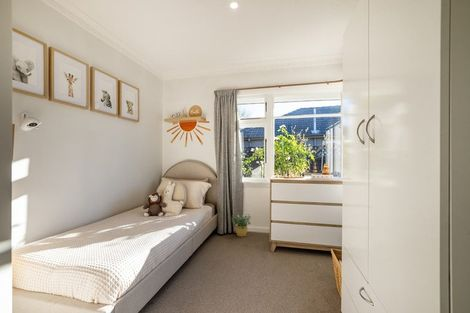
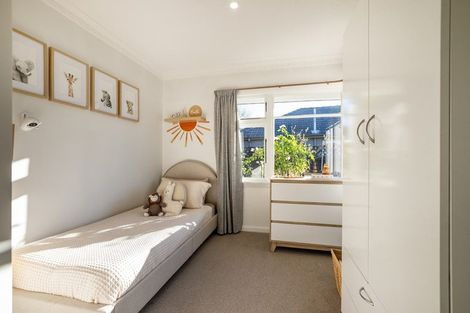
- potted flower [230,213,252,237]
